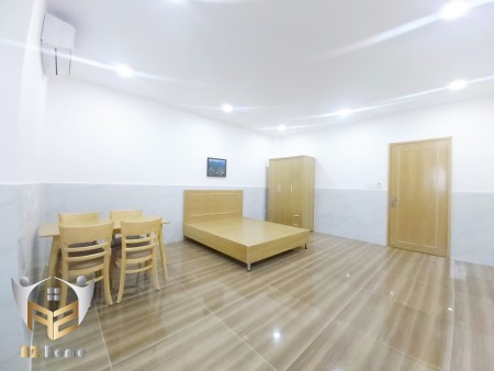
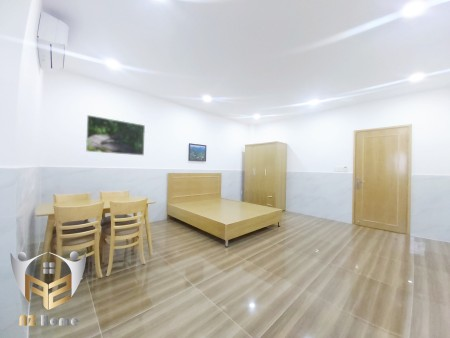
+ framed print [85,114,146,156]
